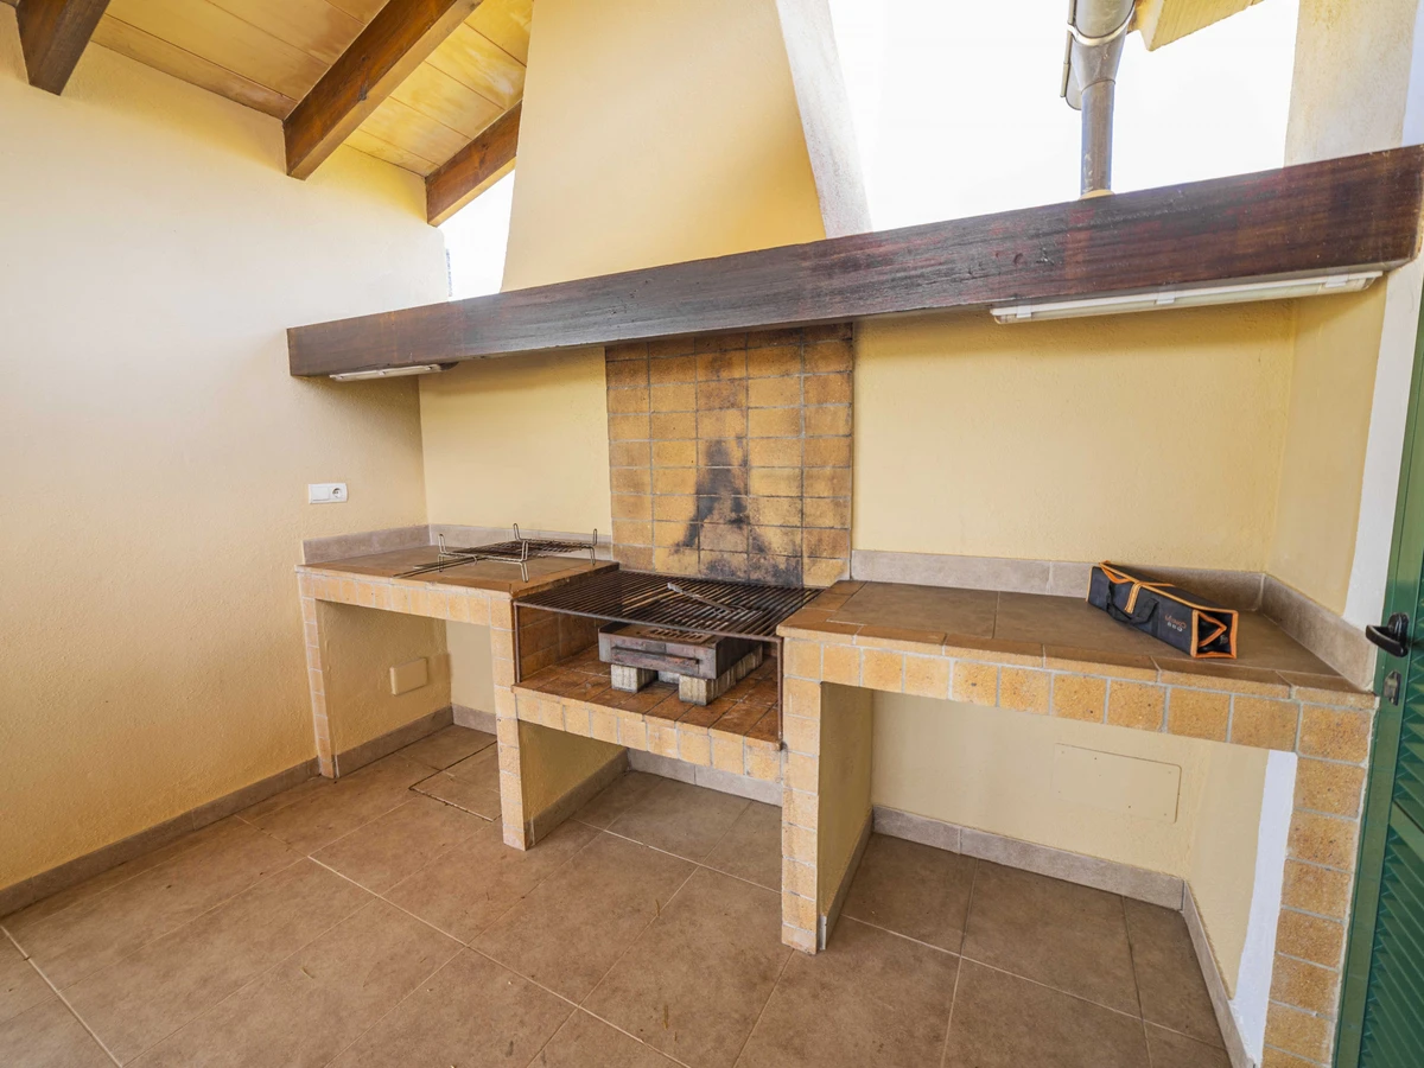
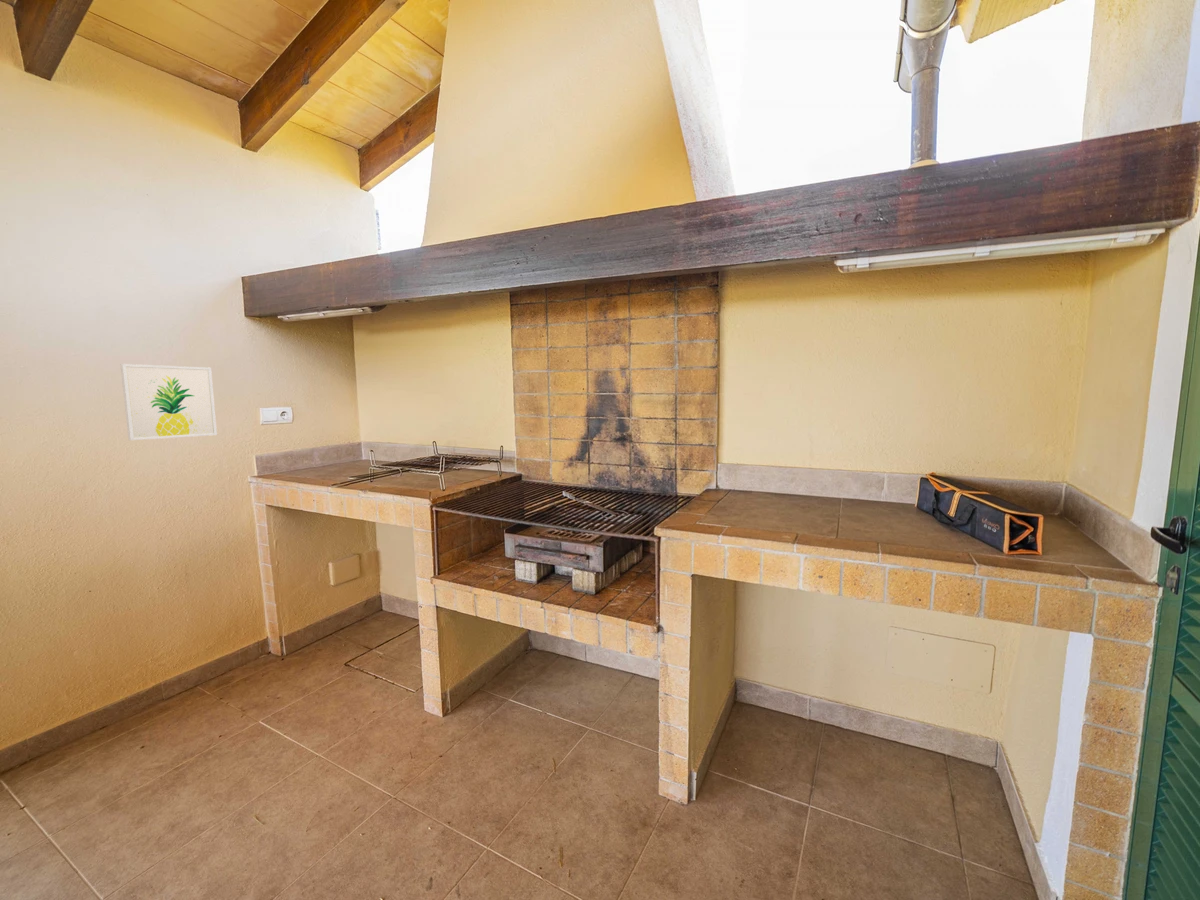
+ wall art [119,363,218,441]
